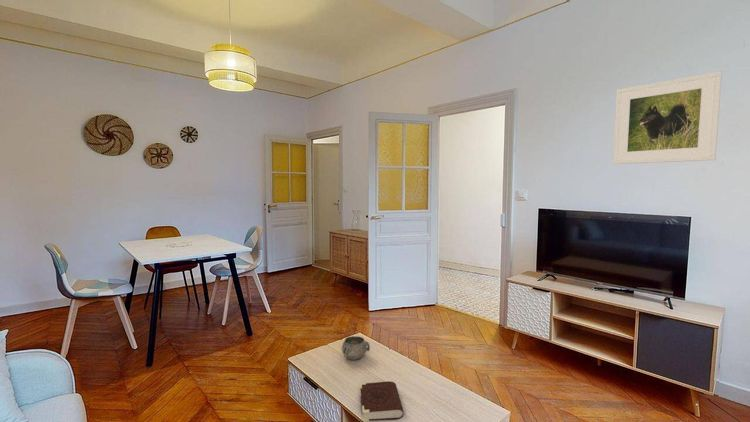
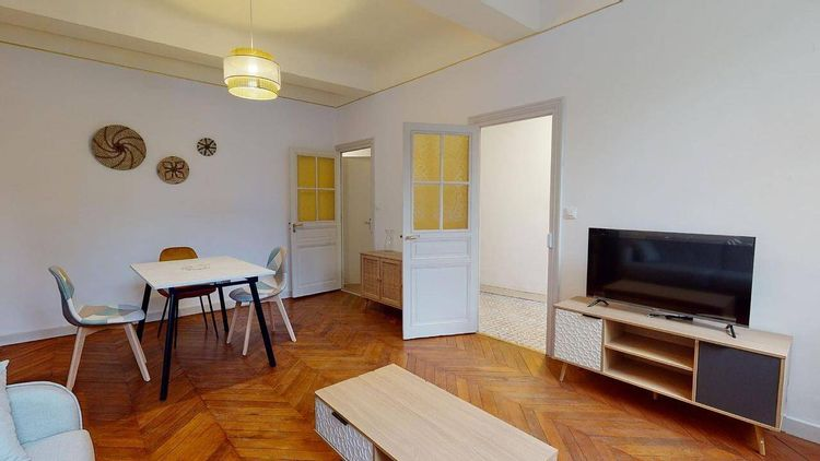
- book [359,380,405,422]
- decorative bowl [341,335,371,361]
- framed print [612,70,723,165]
